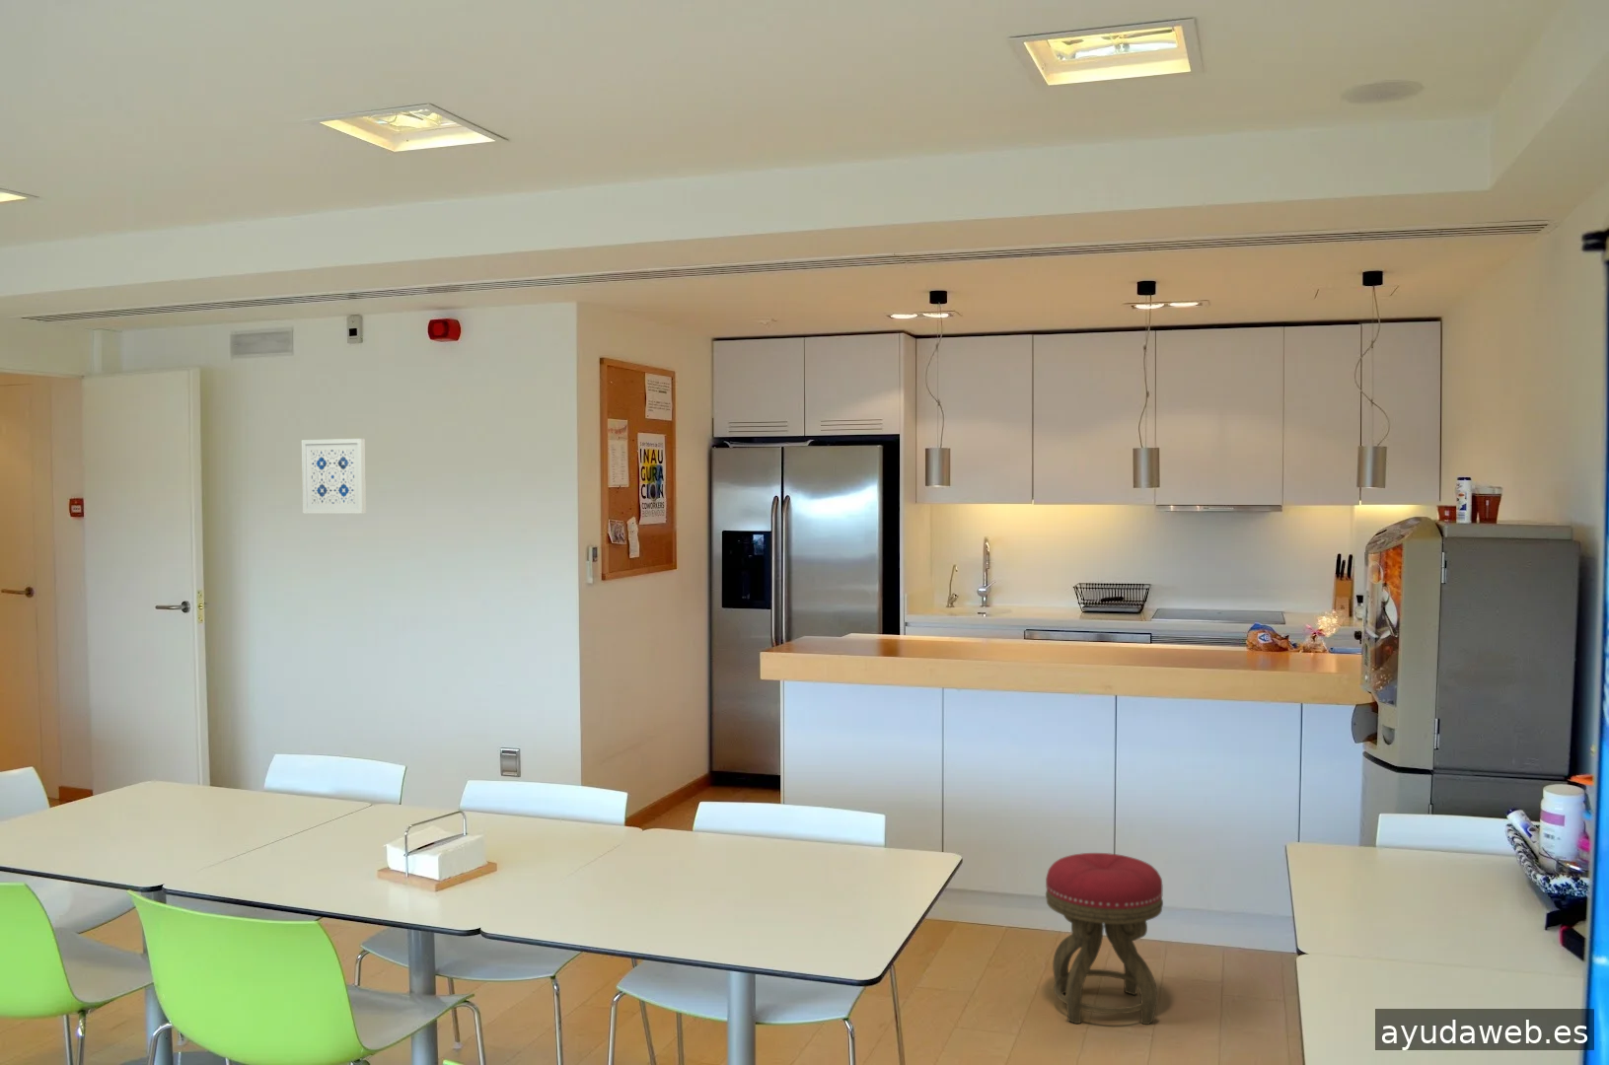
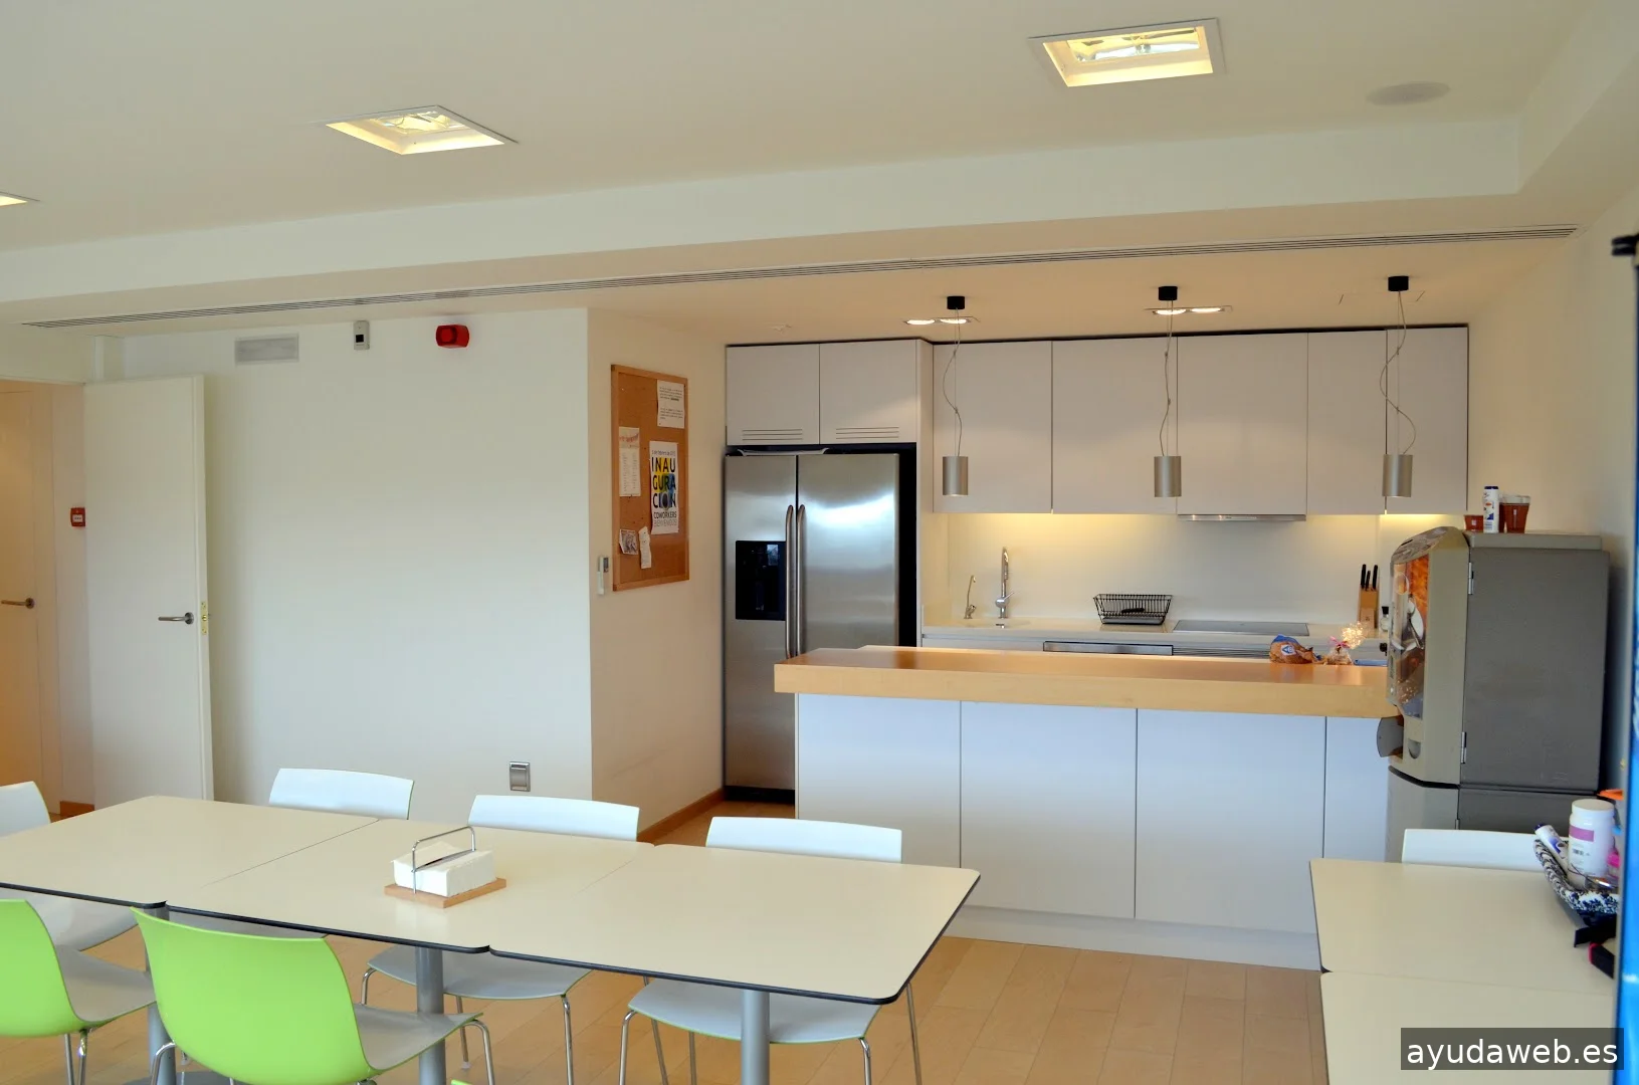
- wall art [301,437,367,515]
- stool [1044,852,1164,1026]
